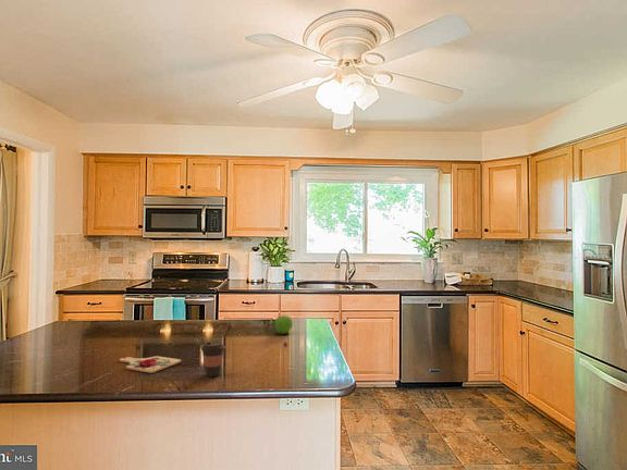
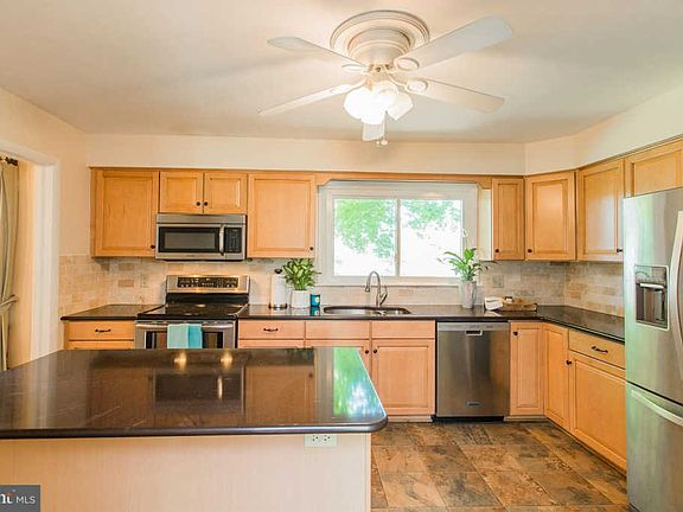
- fruit [273,314,294,335]
- coffee cup [200,341,226,378]
- cutting board [119,356,183,374]
